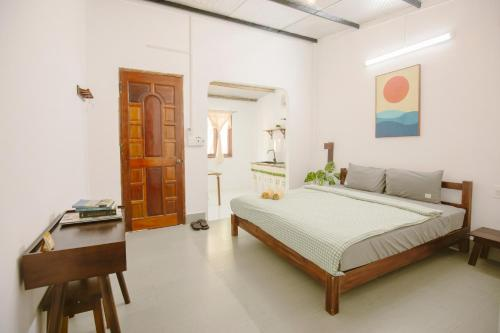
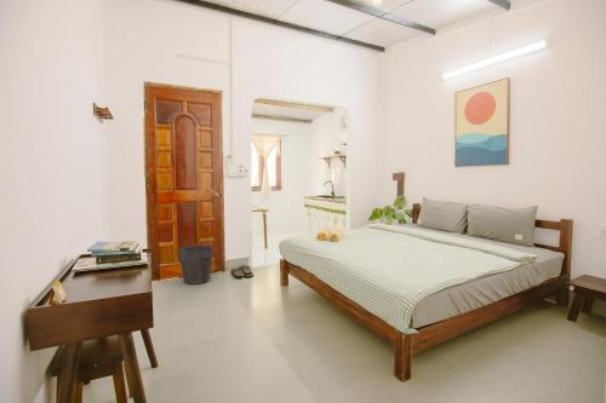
+ waste bin [177,244,215,286]
